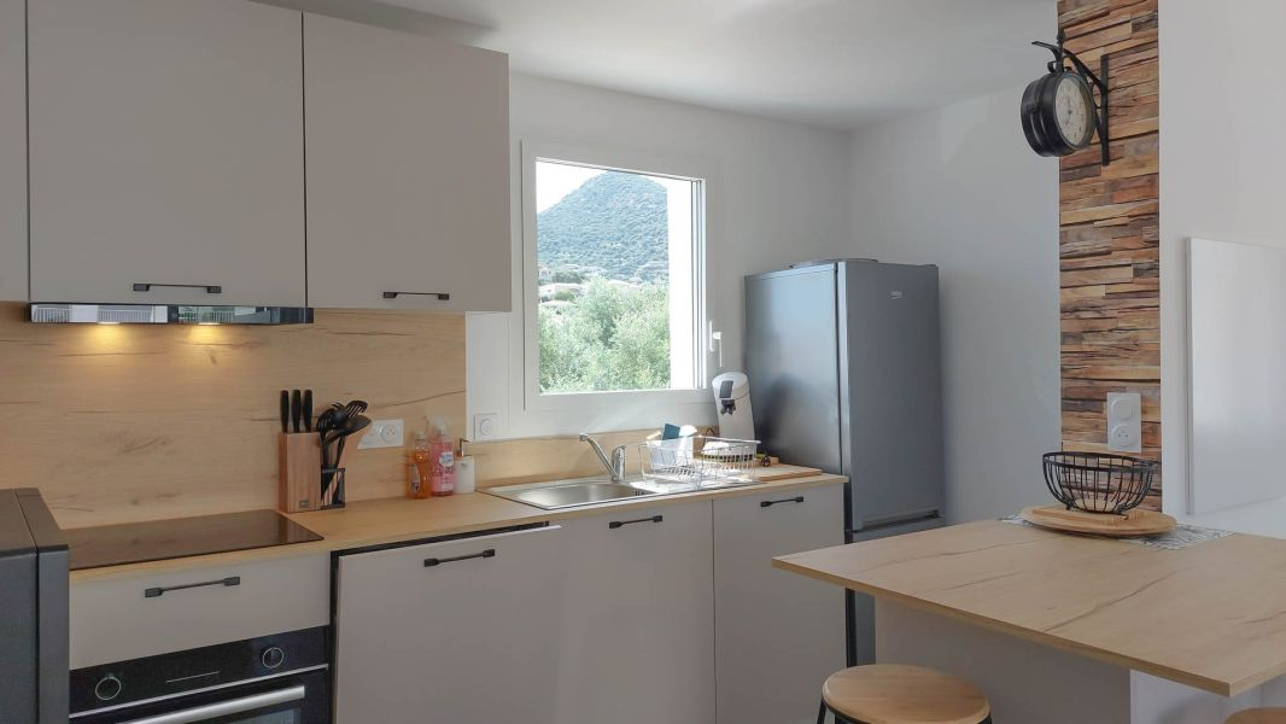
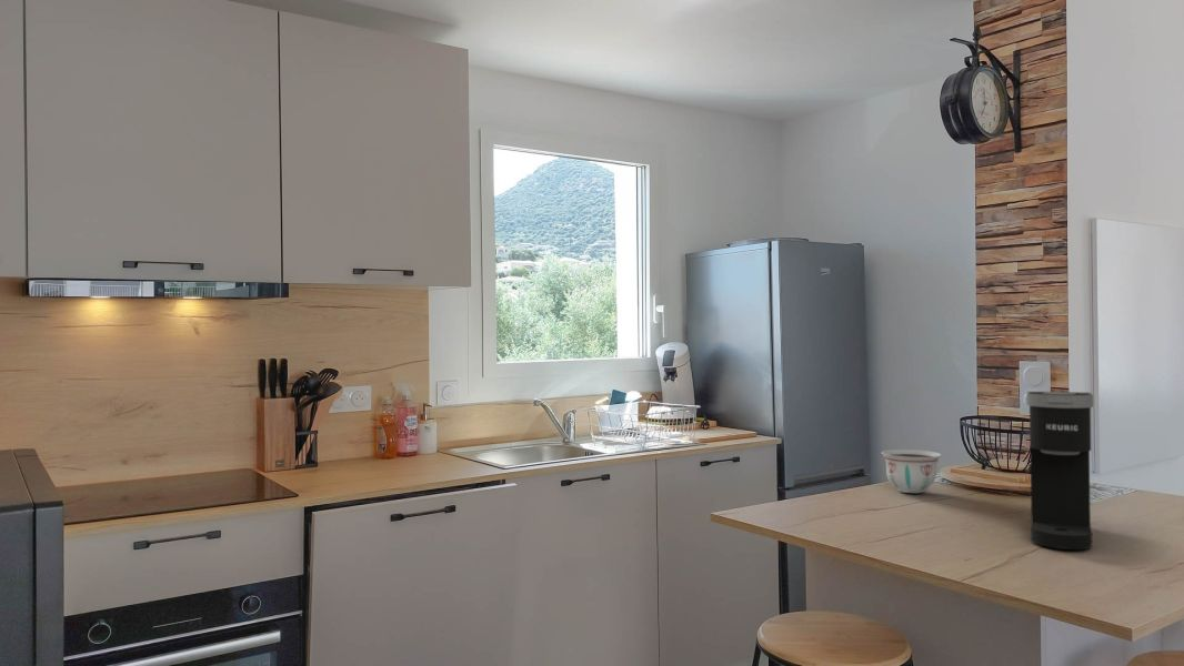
+ coffee maker [1025,391,1094,551]
+ bowl [880,448,942,494]
